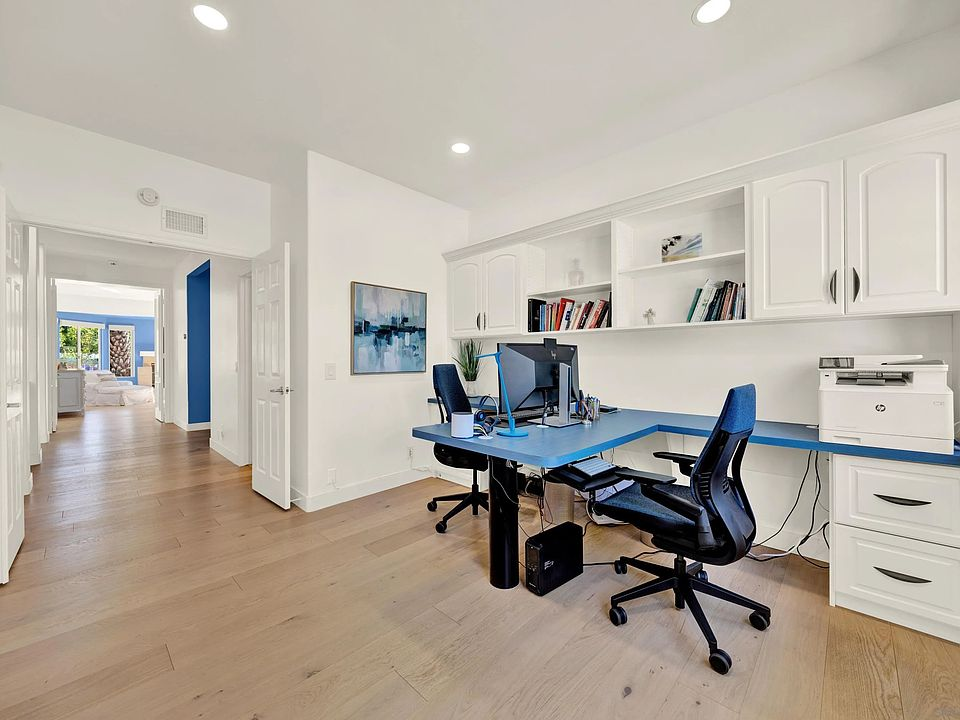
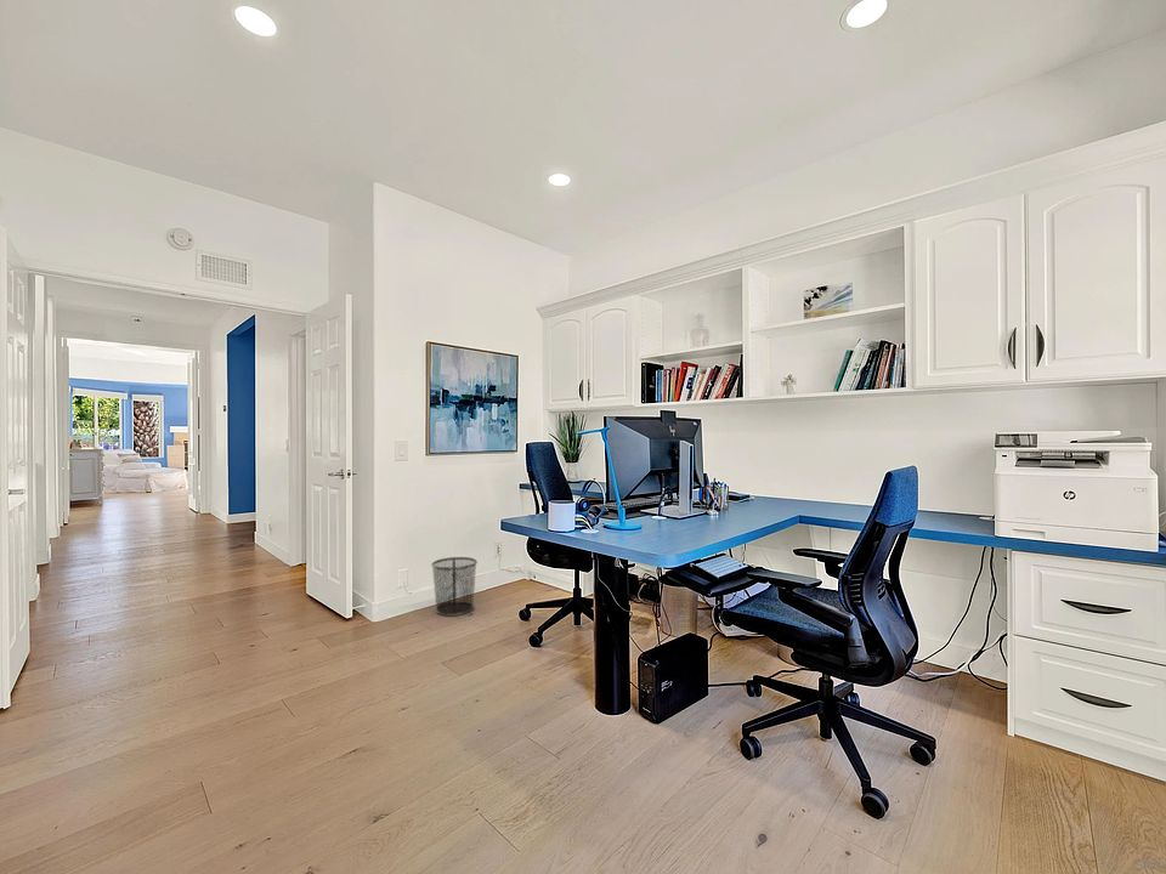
+ waste bin [430,556,479,617]
